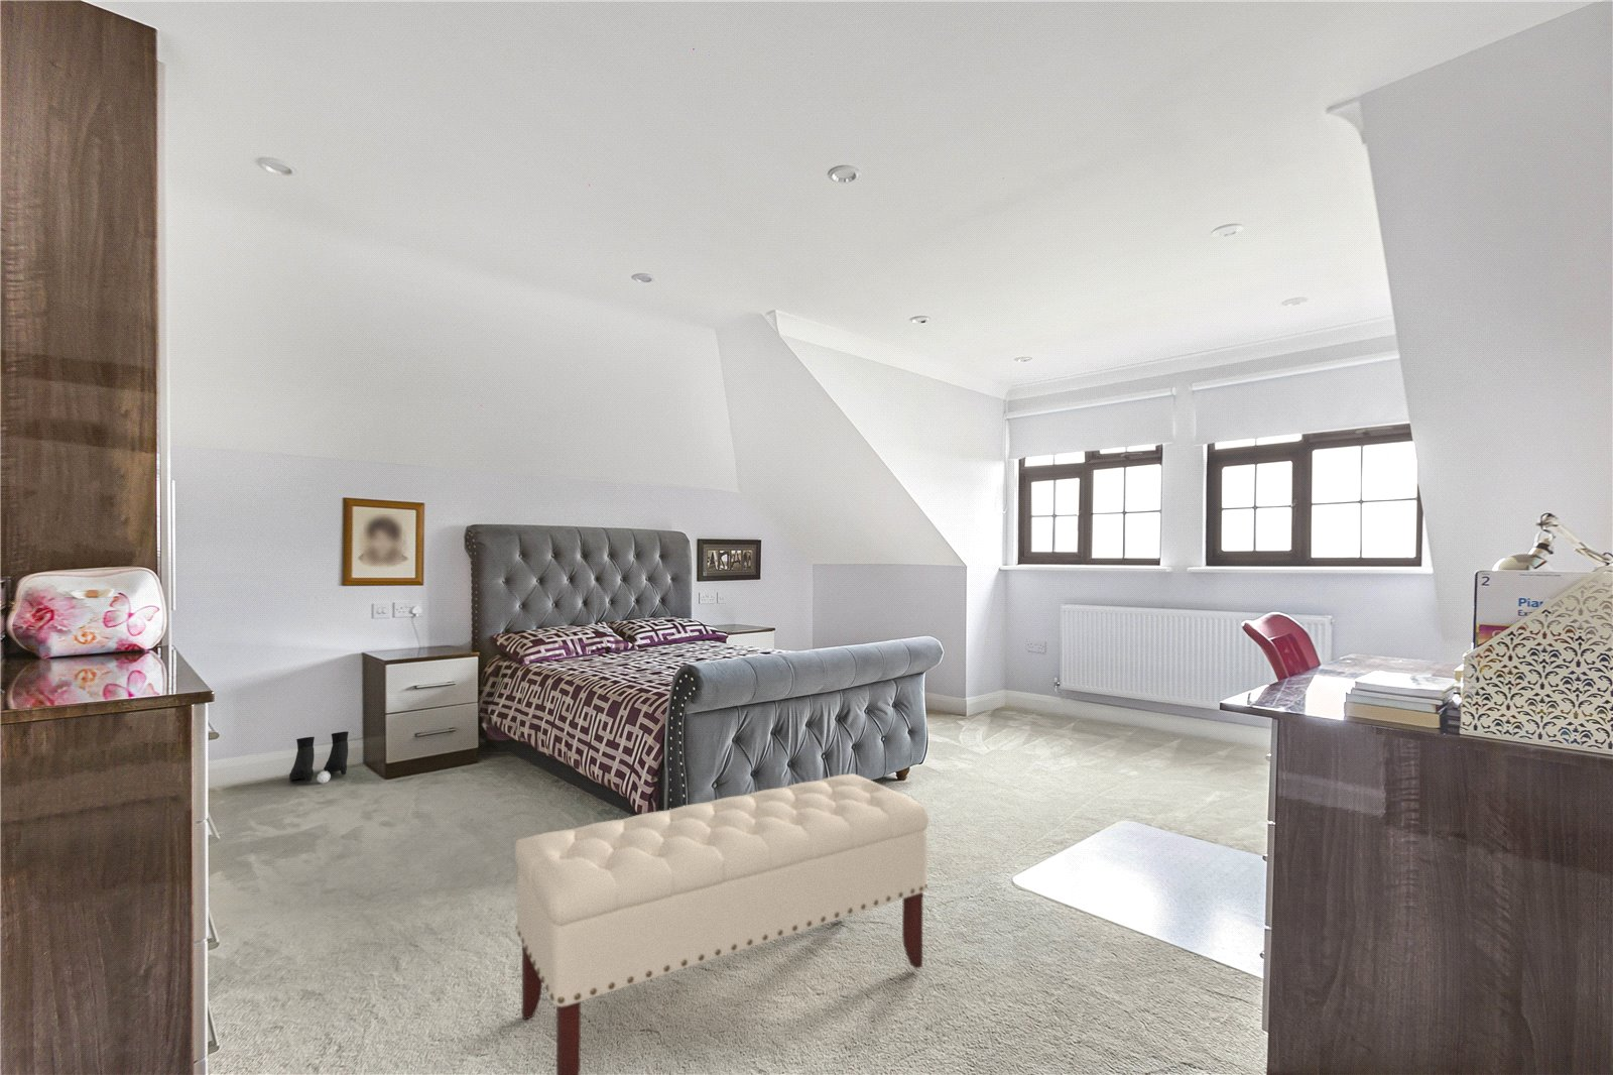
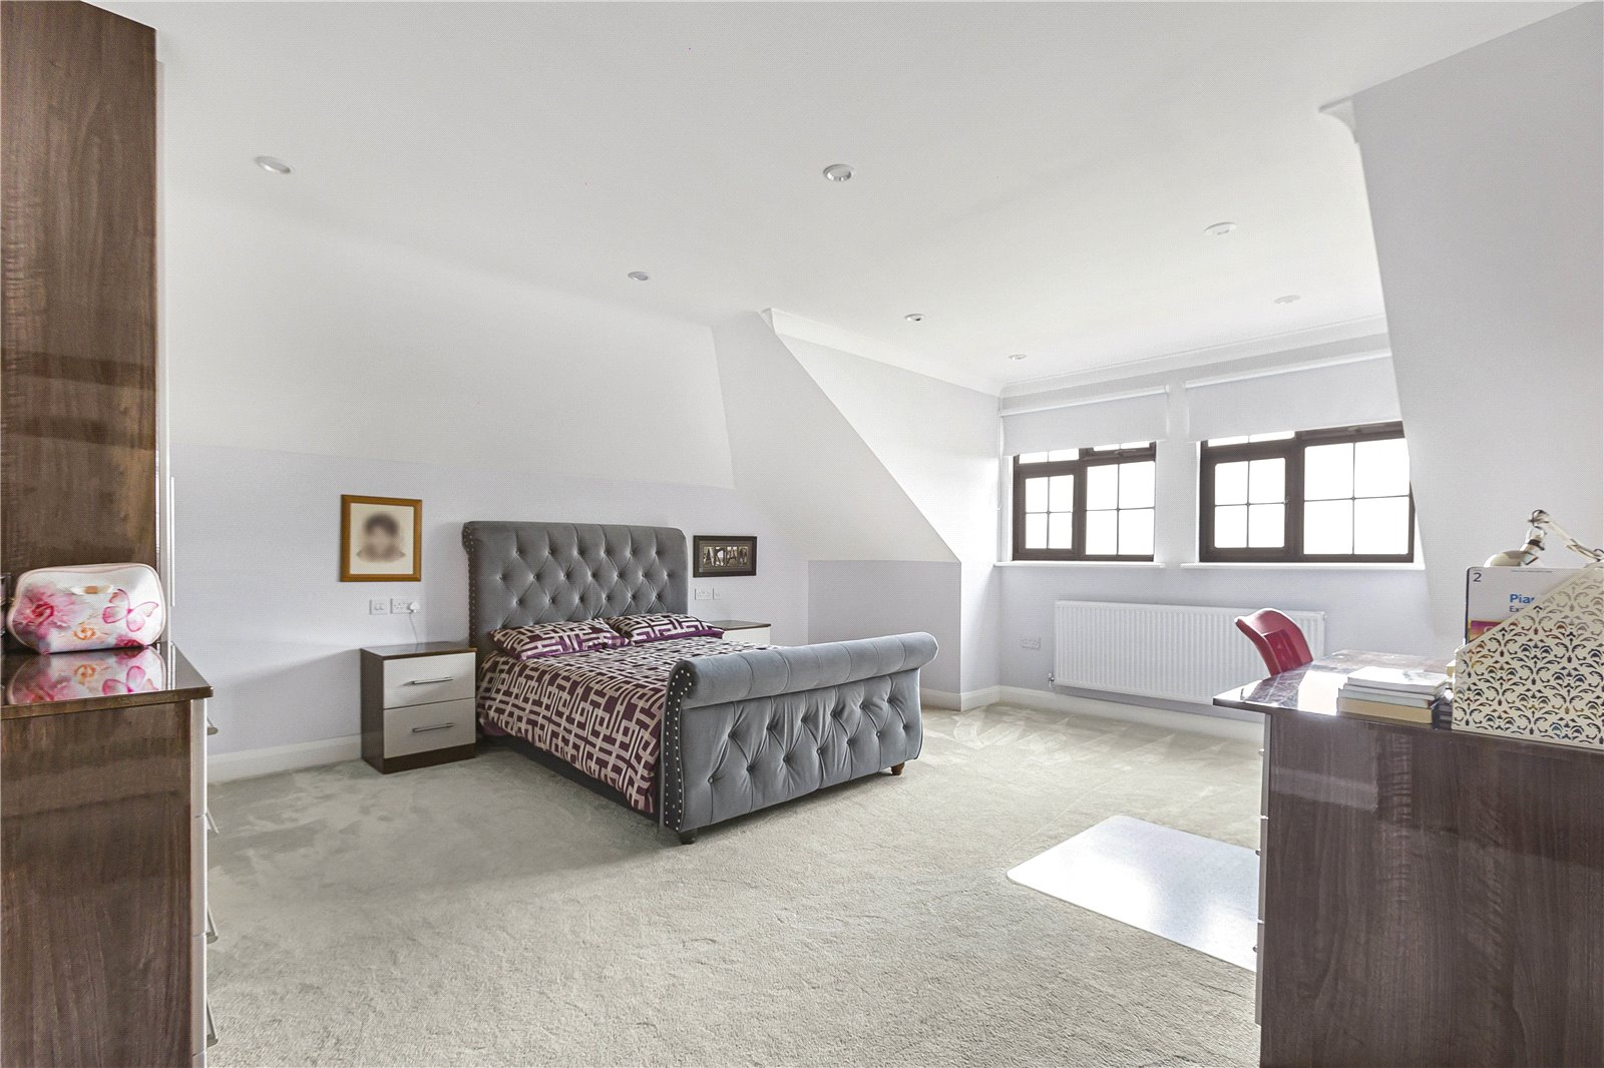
- bench [514,773,929,1075]
- boots [288,731,350,785]
